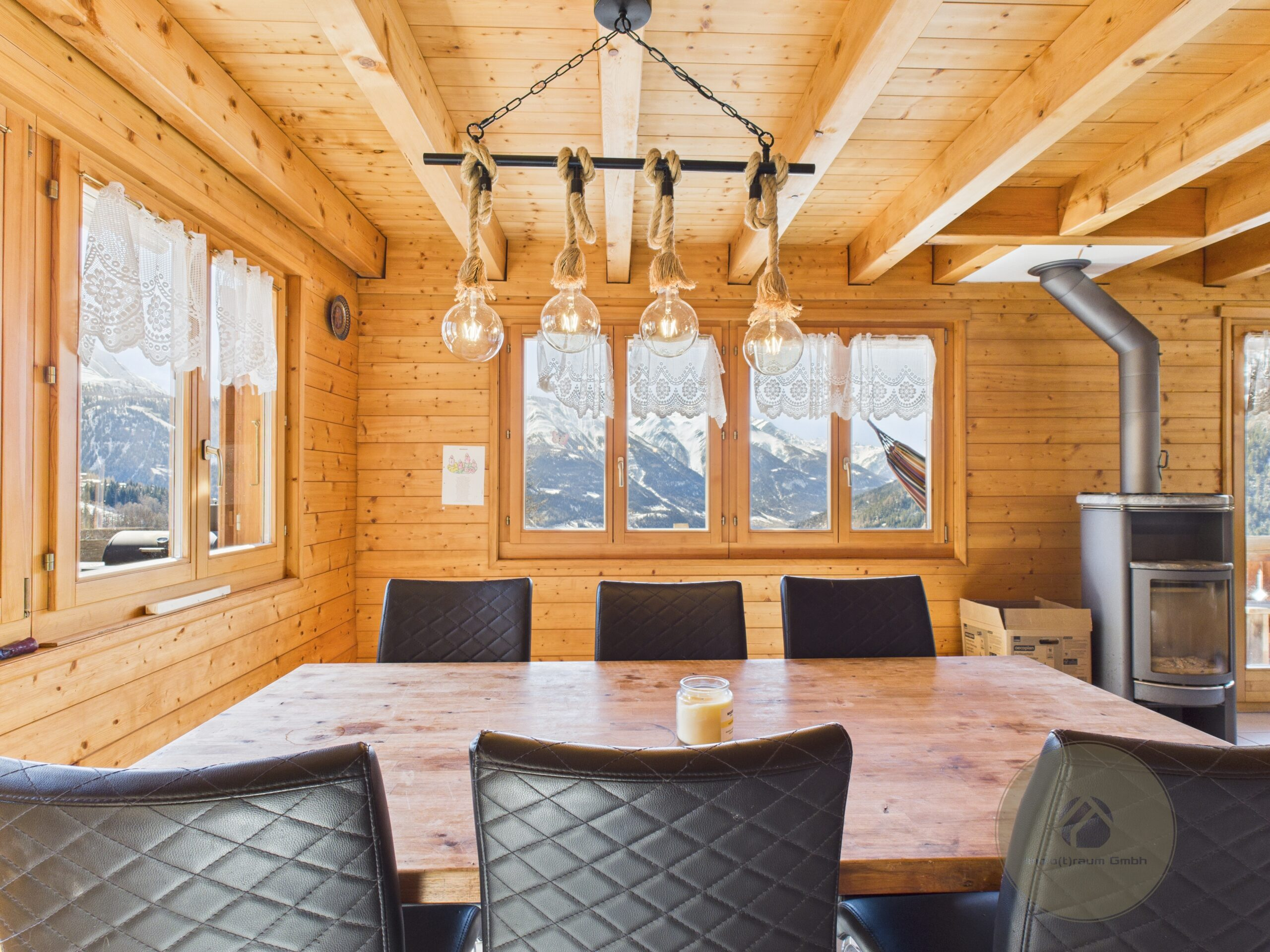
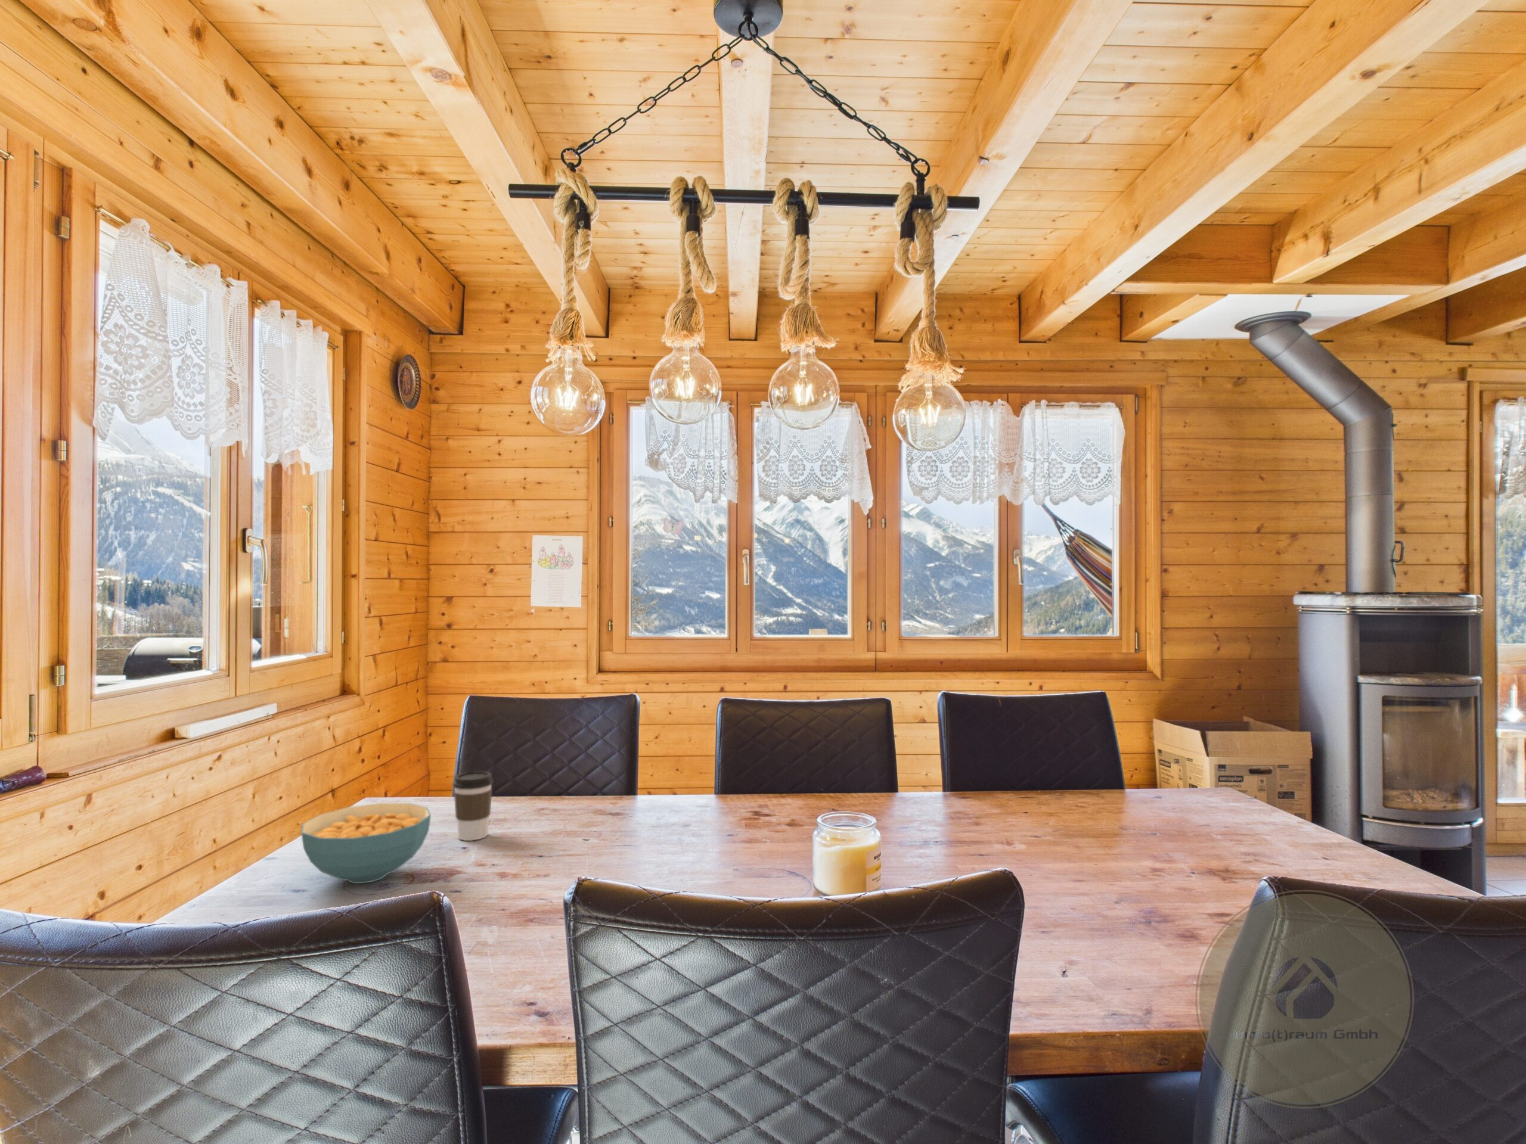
+ cereal bowl [300,803,431,884]
+ coffee cup [452,770,494,841]
